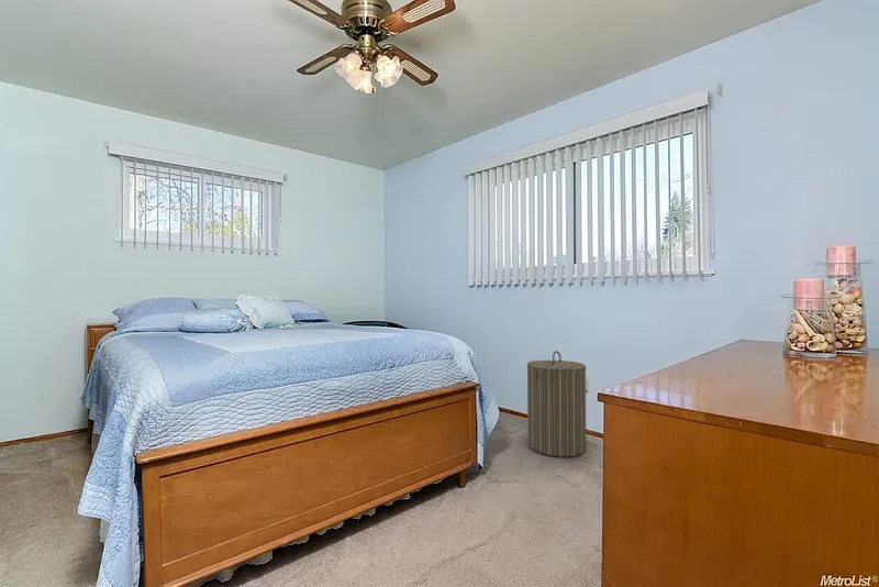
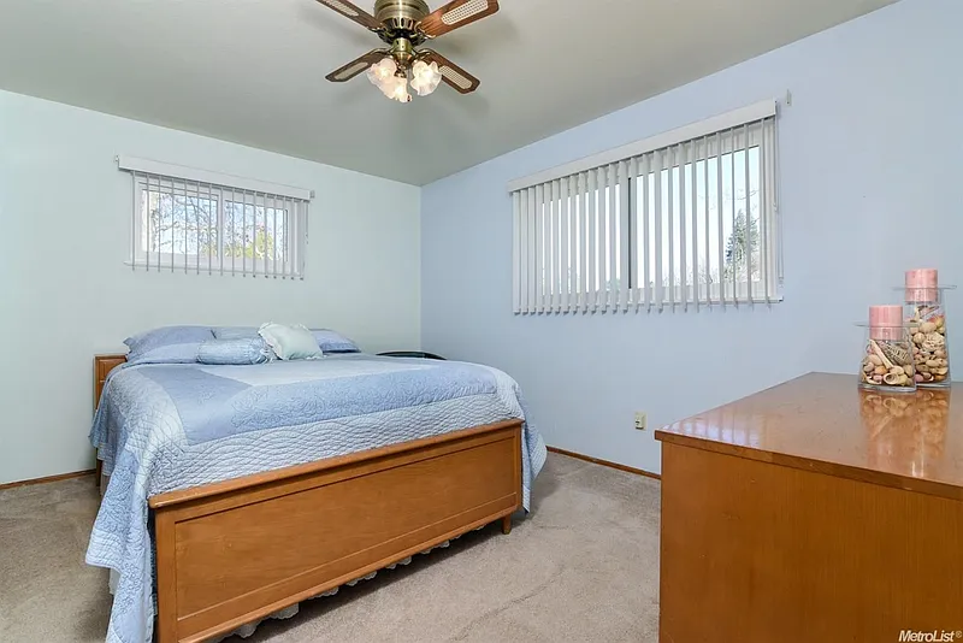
- laundry hamper [526,350,588,458]
